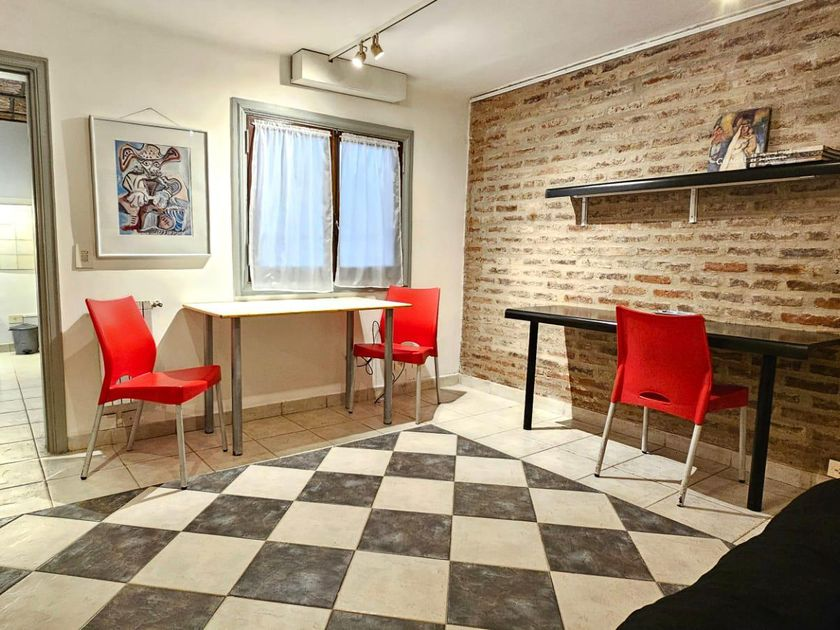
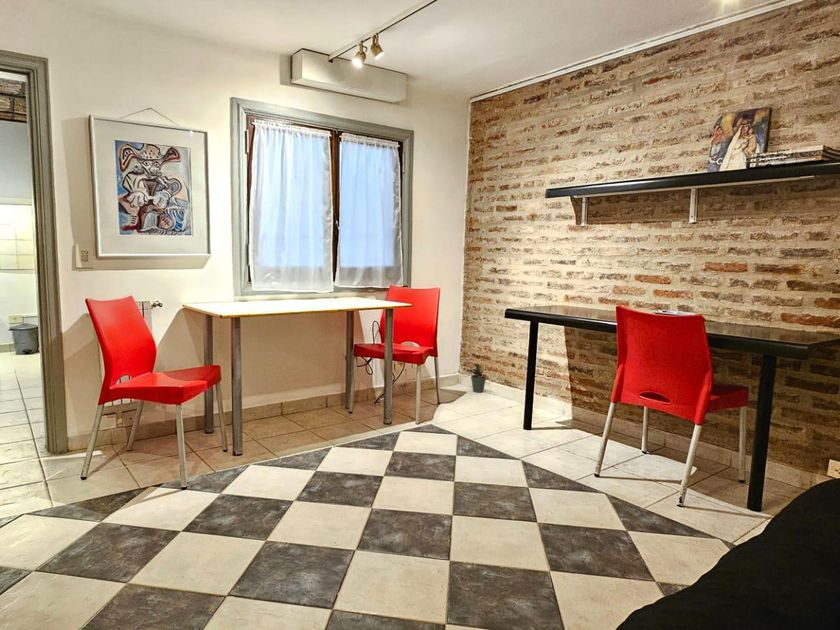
+ potted plant [466,363,487,393]
